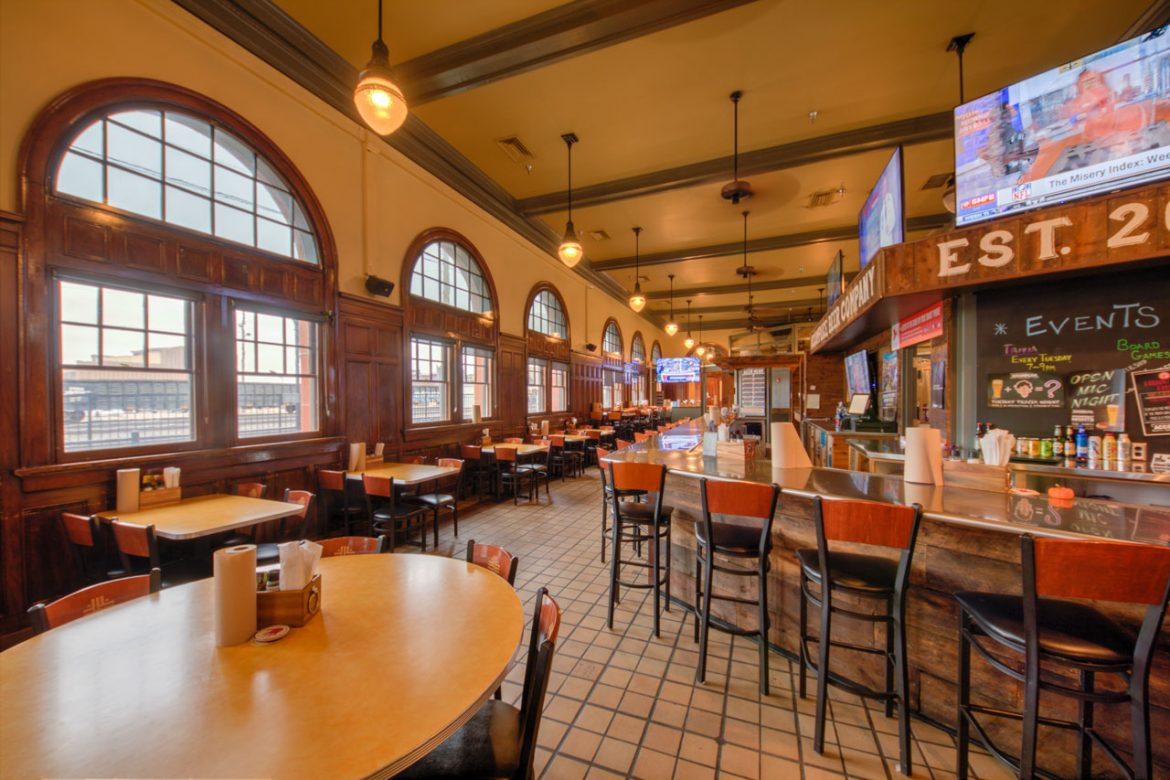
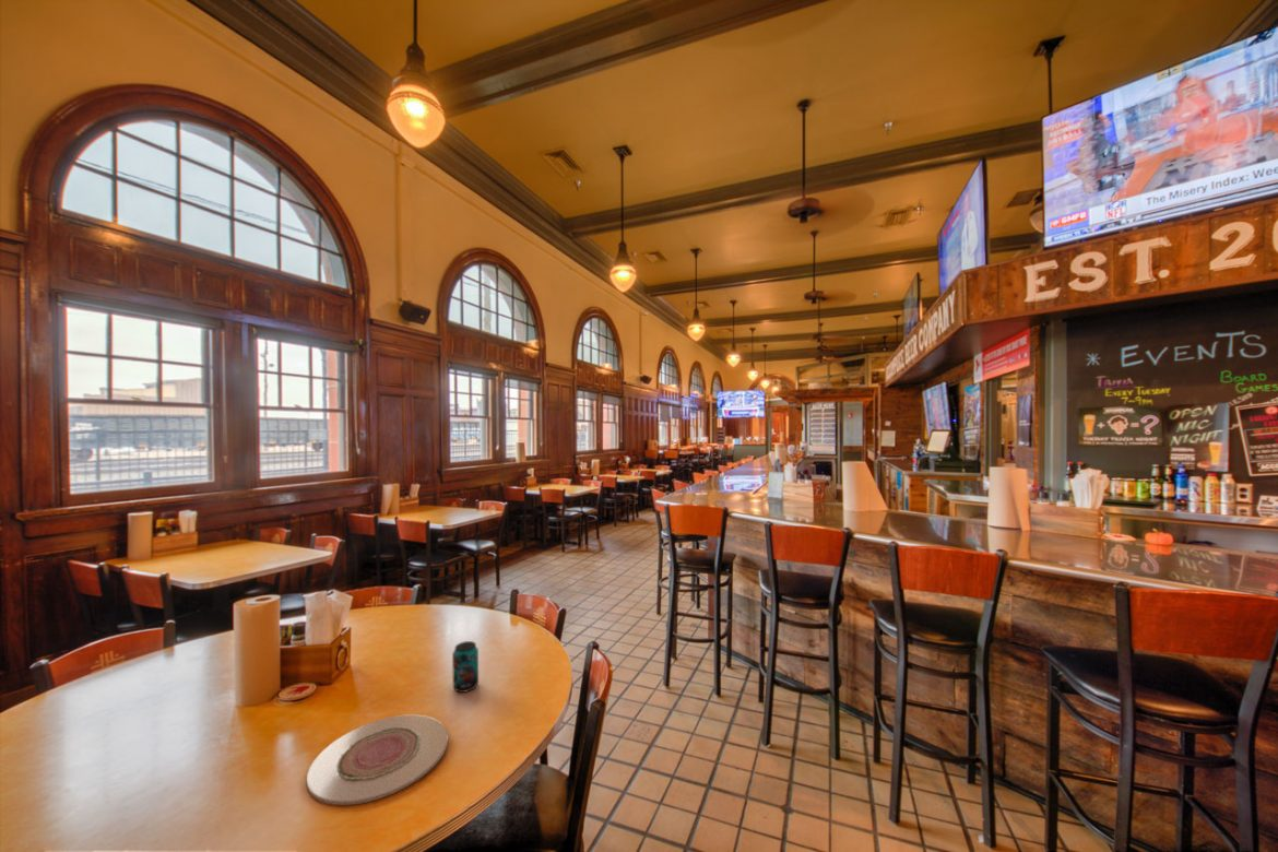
+ plate [306,713,449,806]
+ beverage can [451,640,480,694]
